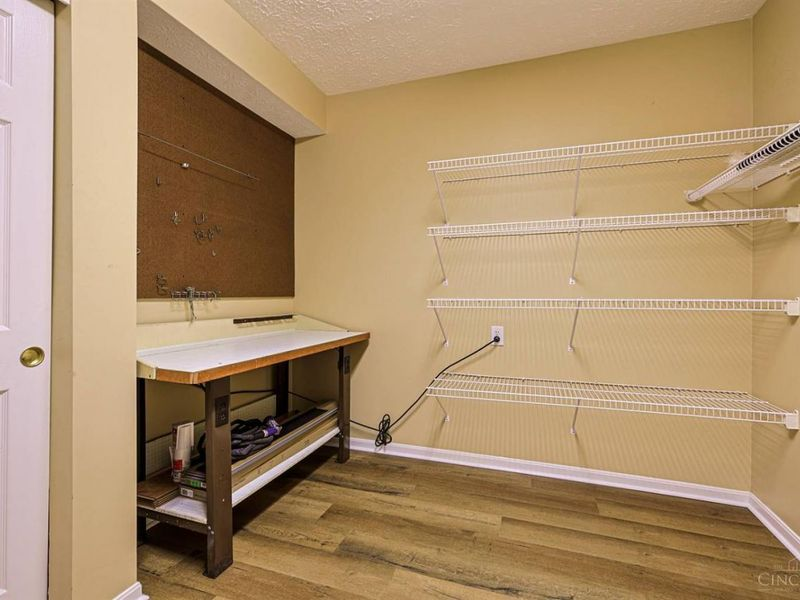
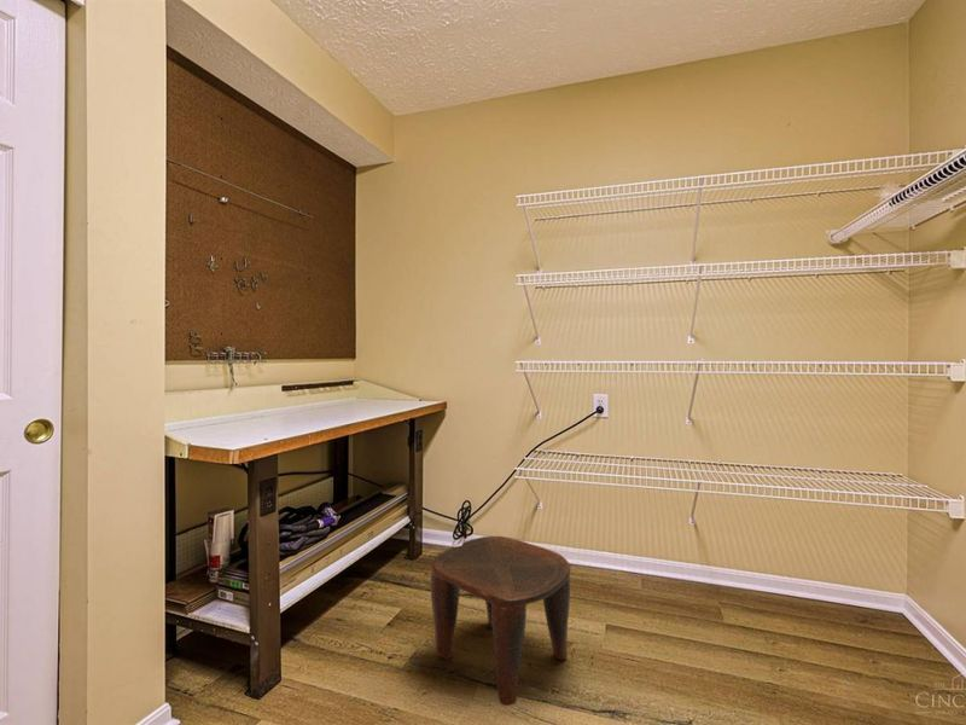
+ stool [430,535,571,707]
